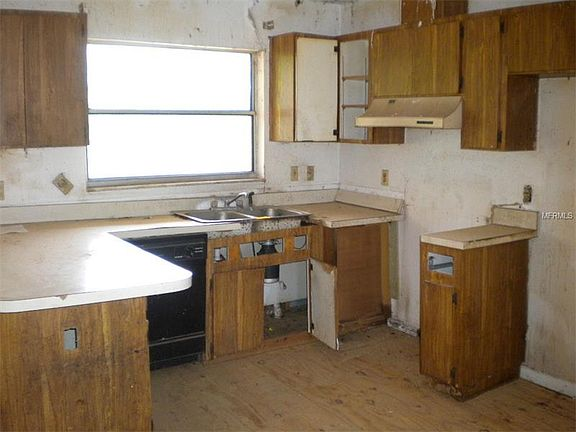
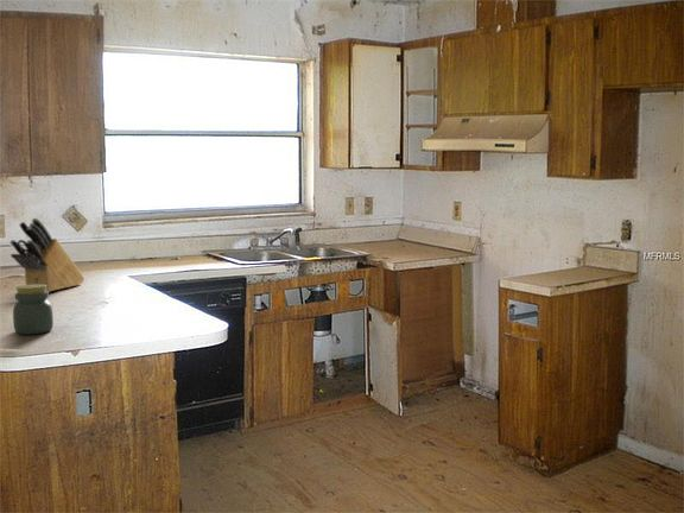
+ knife block [8,217,86,293]
+ jar [12,284,55,336]
